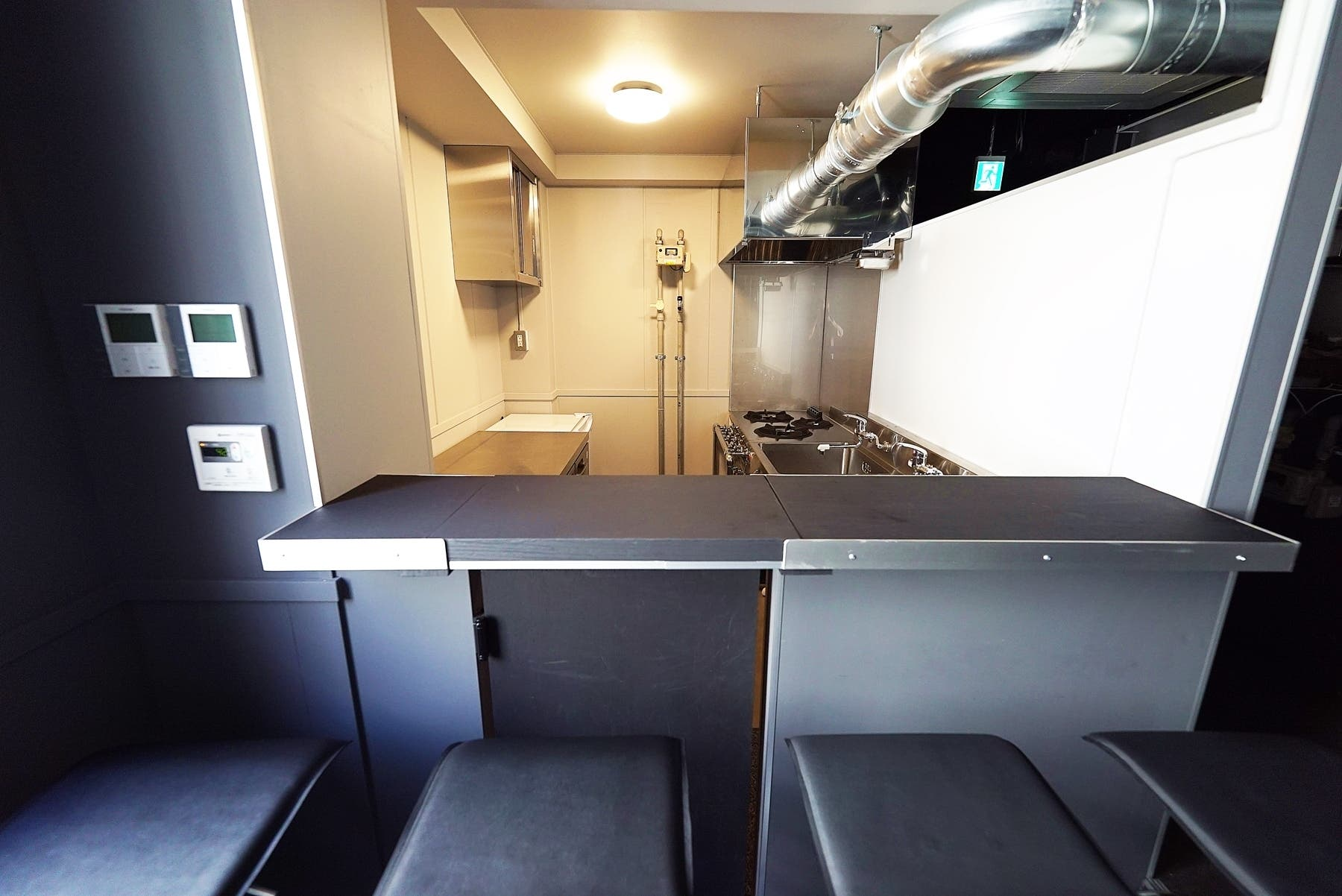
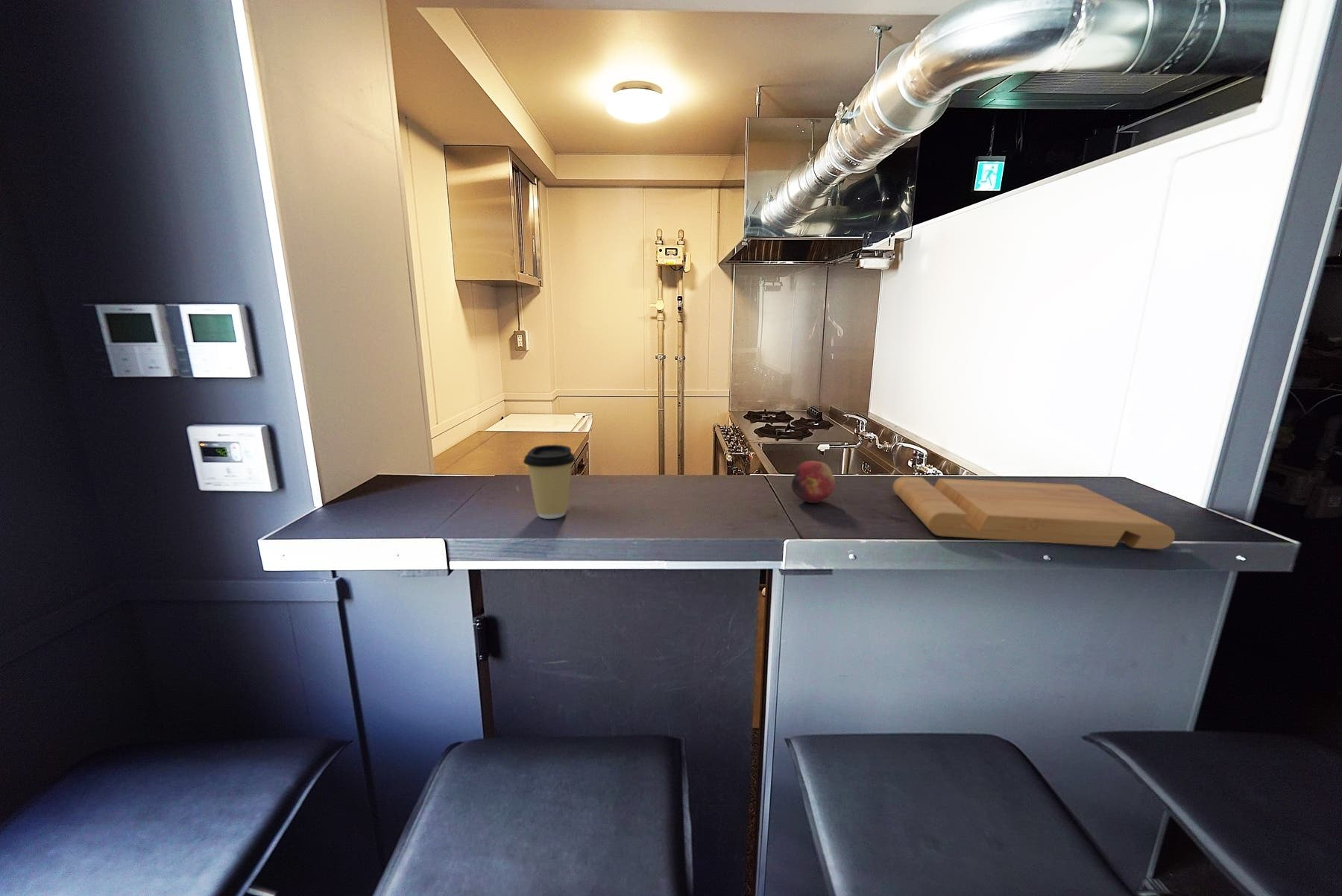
+ coffee cup [523,444,576,520]
+ fruit [791,460,836,504]
+ cutting board [892,476,1176,550]
